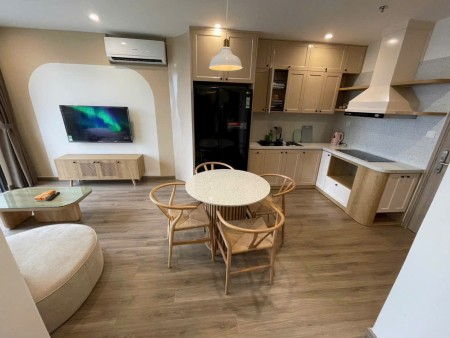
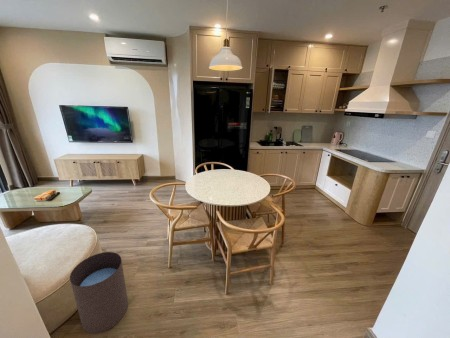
+ waste bin [69,251,129,335]
